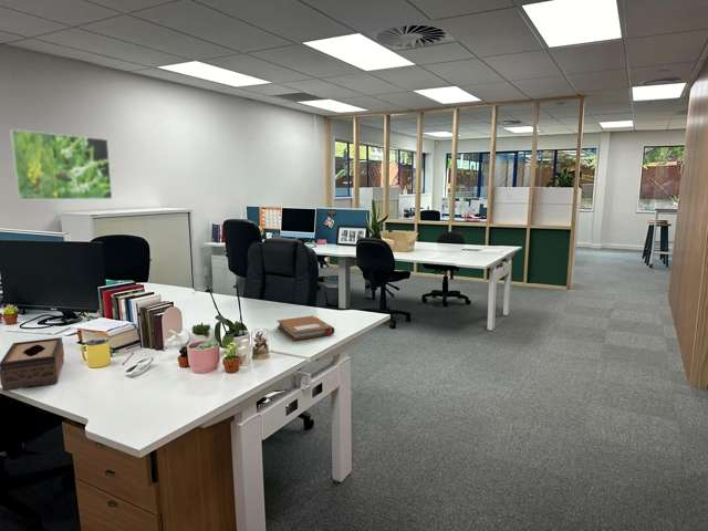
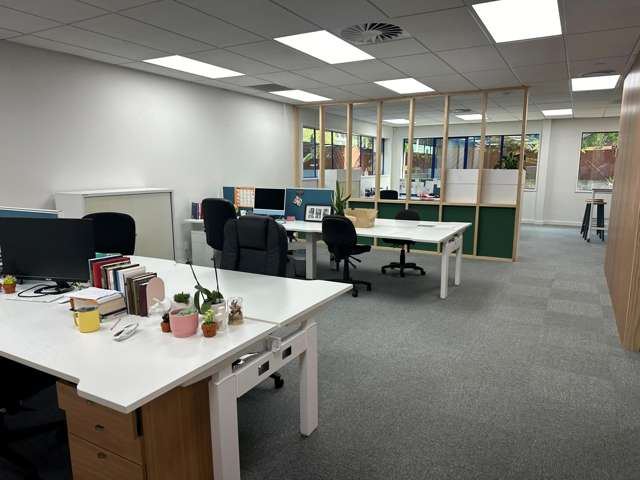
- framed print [9,128,113,200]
- notebook [277,315,335,341]
- tissue box [0,336,65,393]
